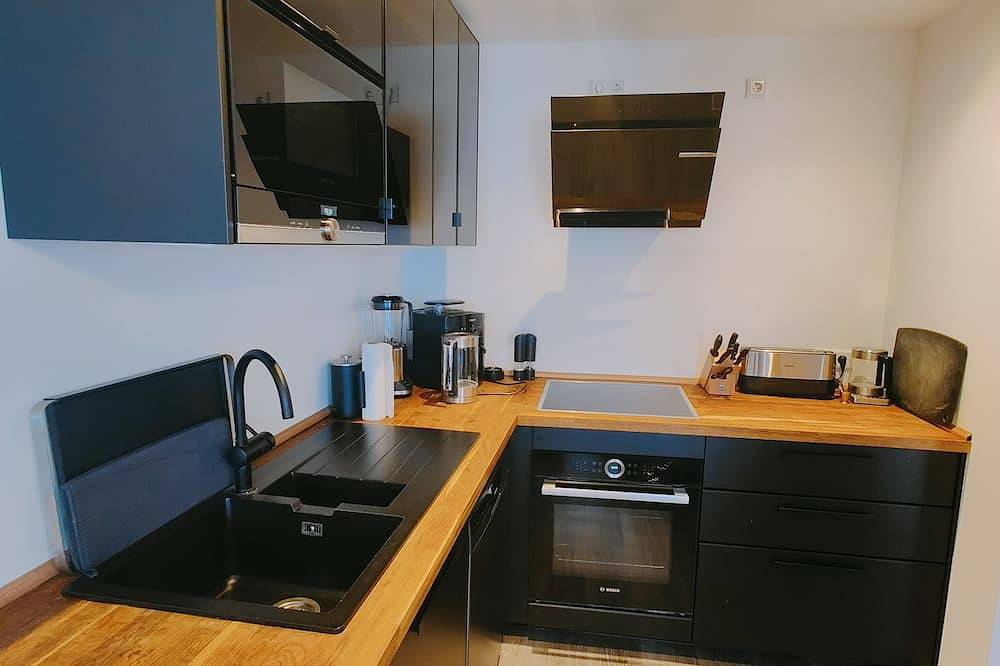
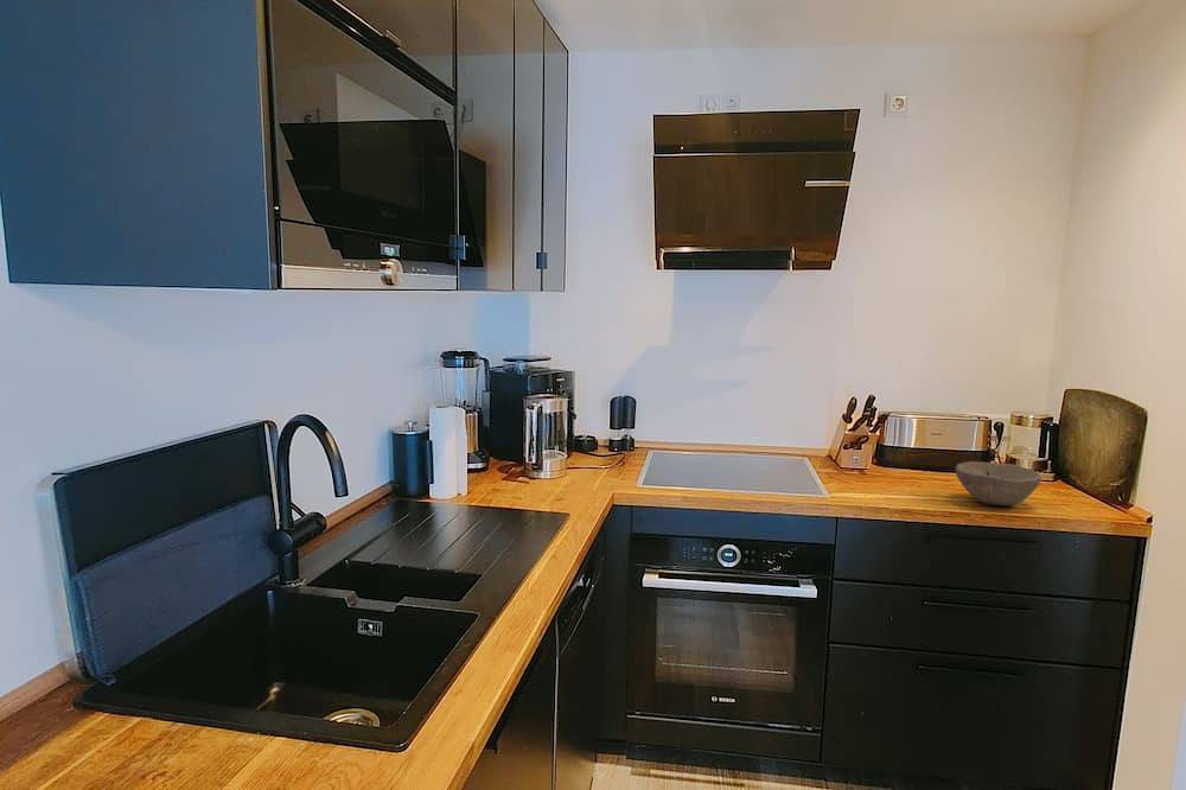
+ bowl [955,460,1042,507]
